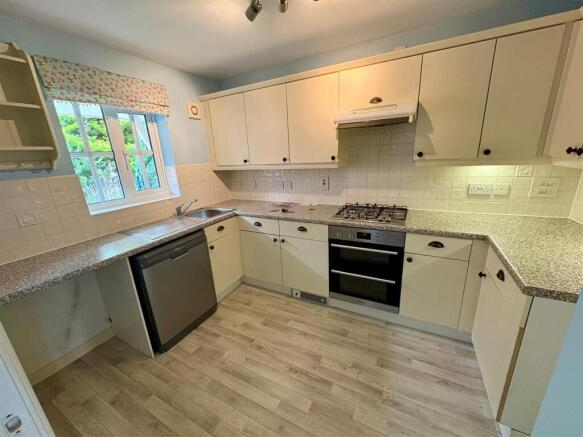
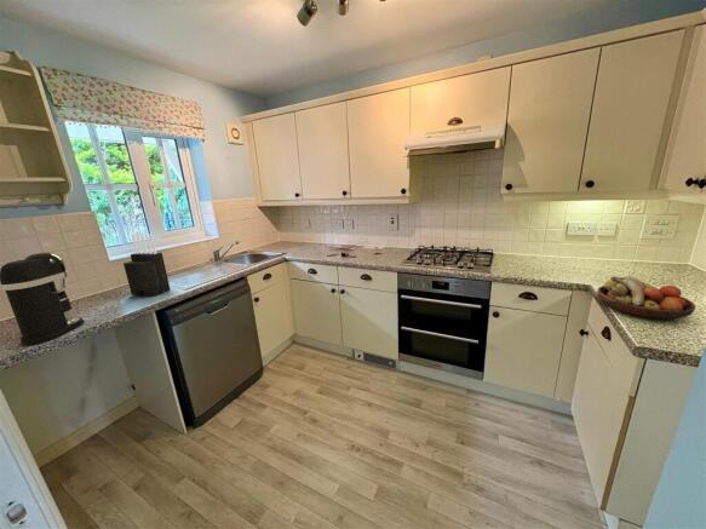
+ knife block [122,232,172,298]
+ fruit bowl [596,275,696,321]
+ coffee maker [0,251,86,346]
